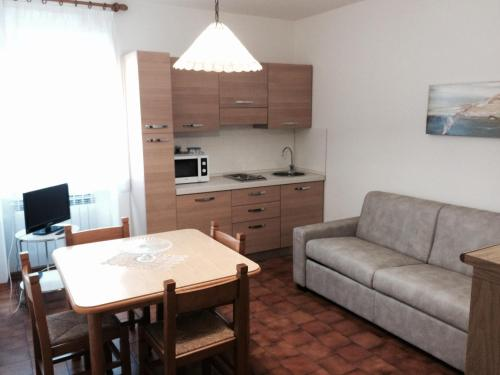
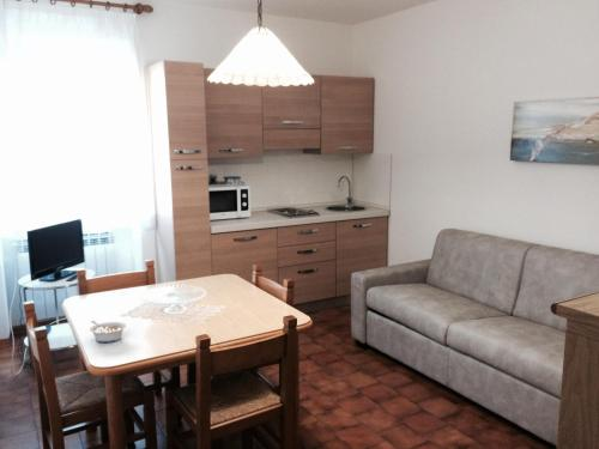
+ legume [89,320,127,344]
